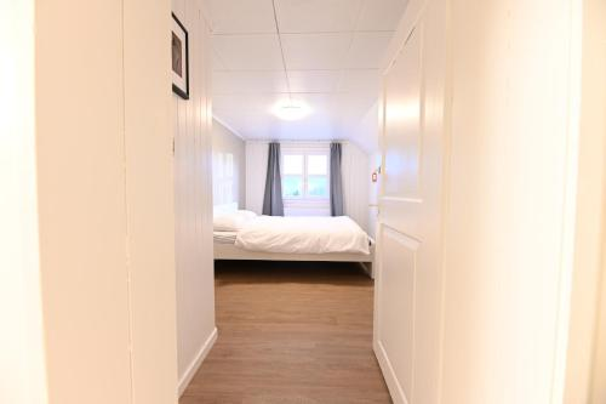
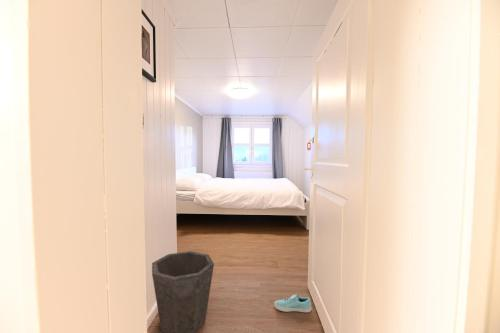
+ sneaker [273,293,313,313]
+ waste bin [151,250,215,333]
